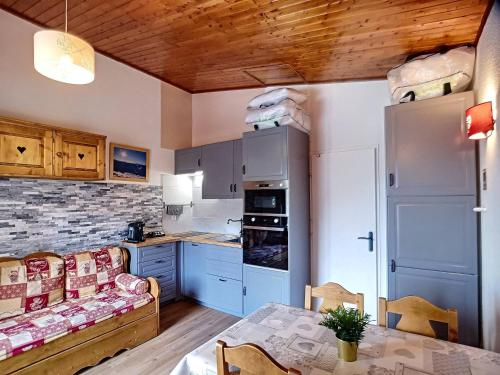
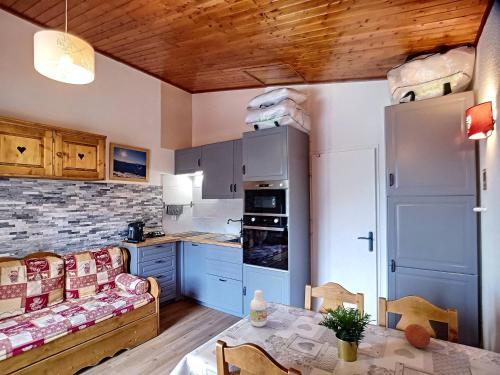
+ bottle [249,289,268,328]
+ fruit [404,323,431,349]
